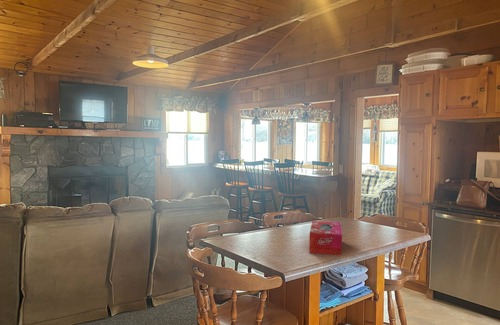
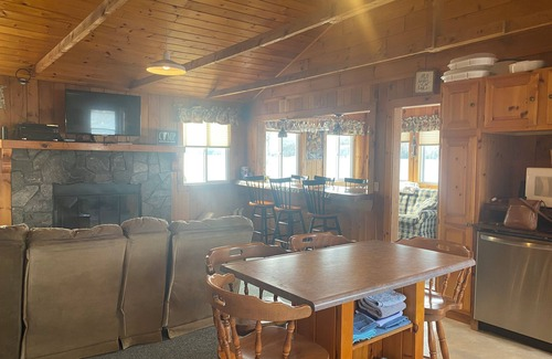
- tissue box [308,220,343,256]
